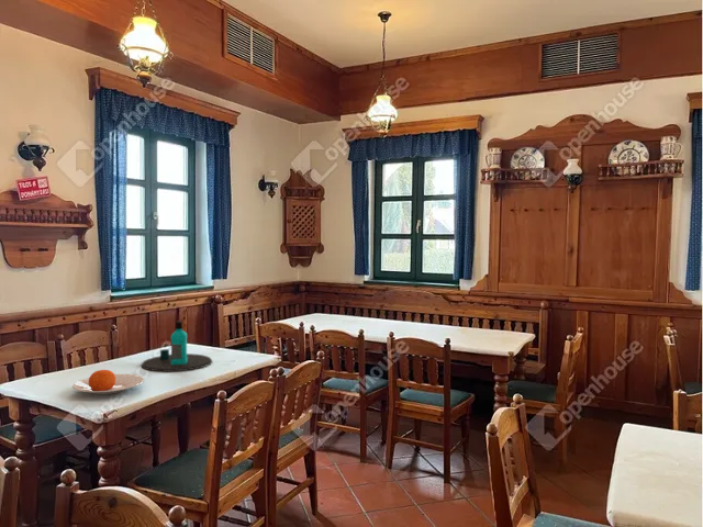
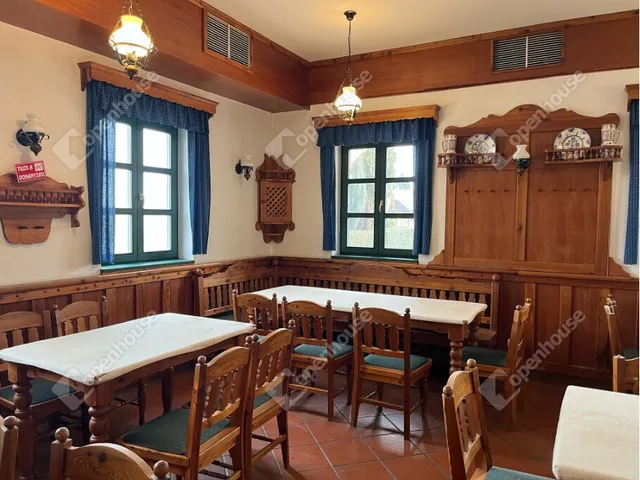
- bottle [141,321,213,372]
- plate [71,369,145,395]
